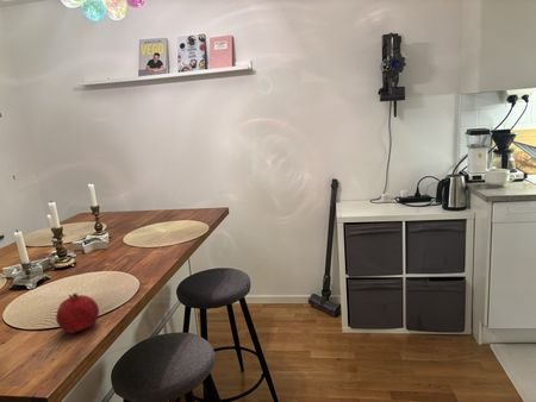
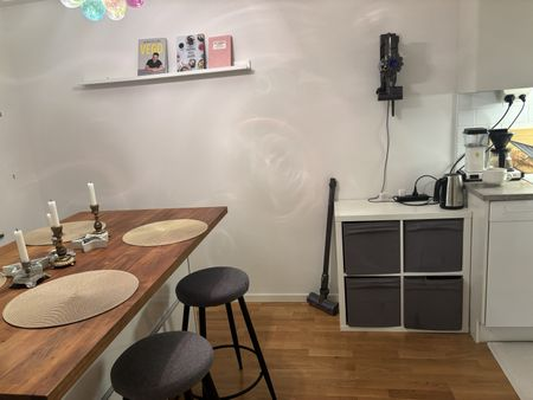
- fruit [55,291,100,334]
